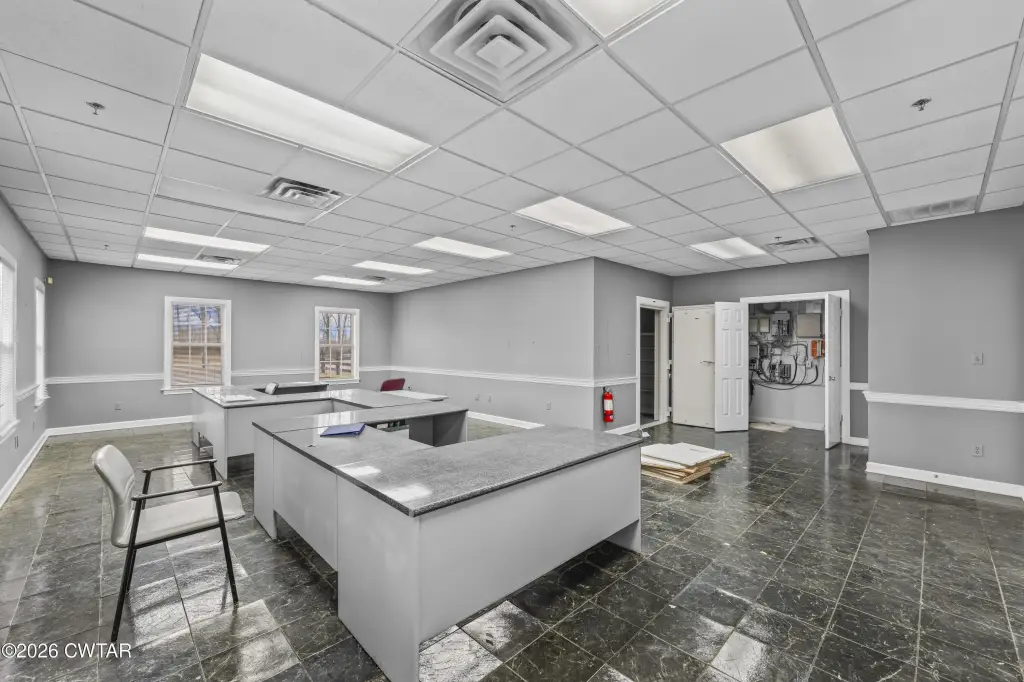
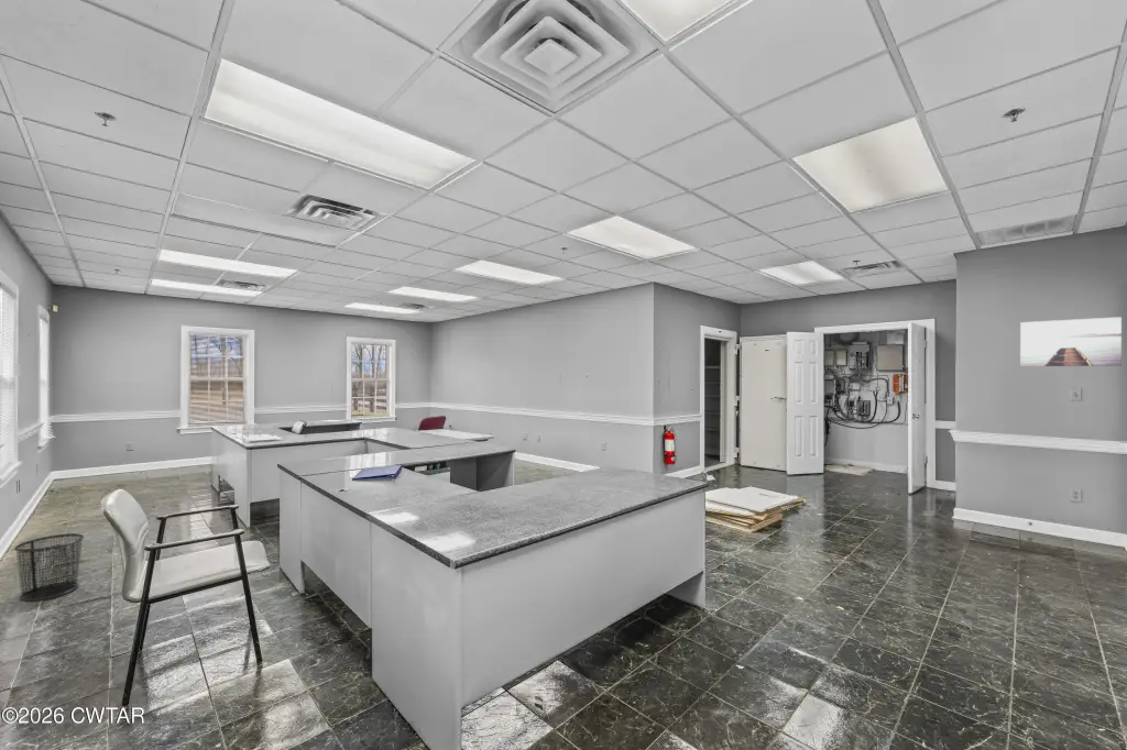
+ waste bin [13,532,85,603]
+ wall art [1019,316,1123,367]
